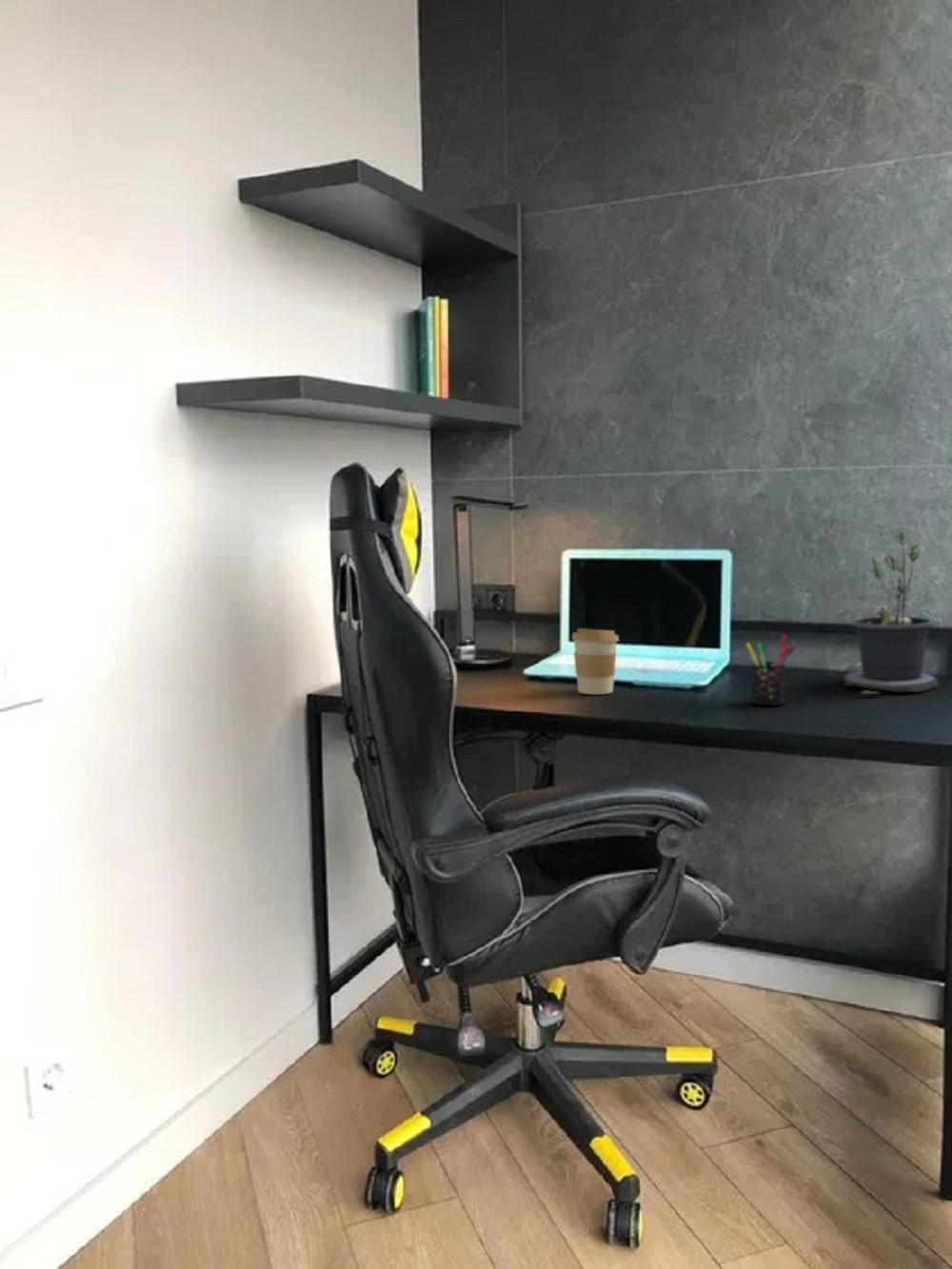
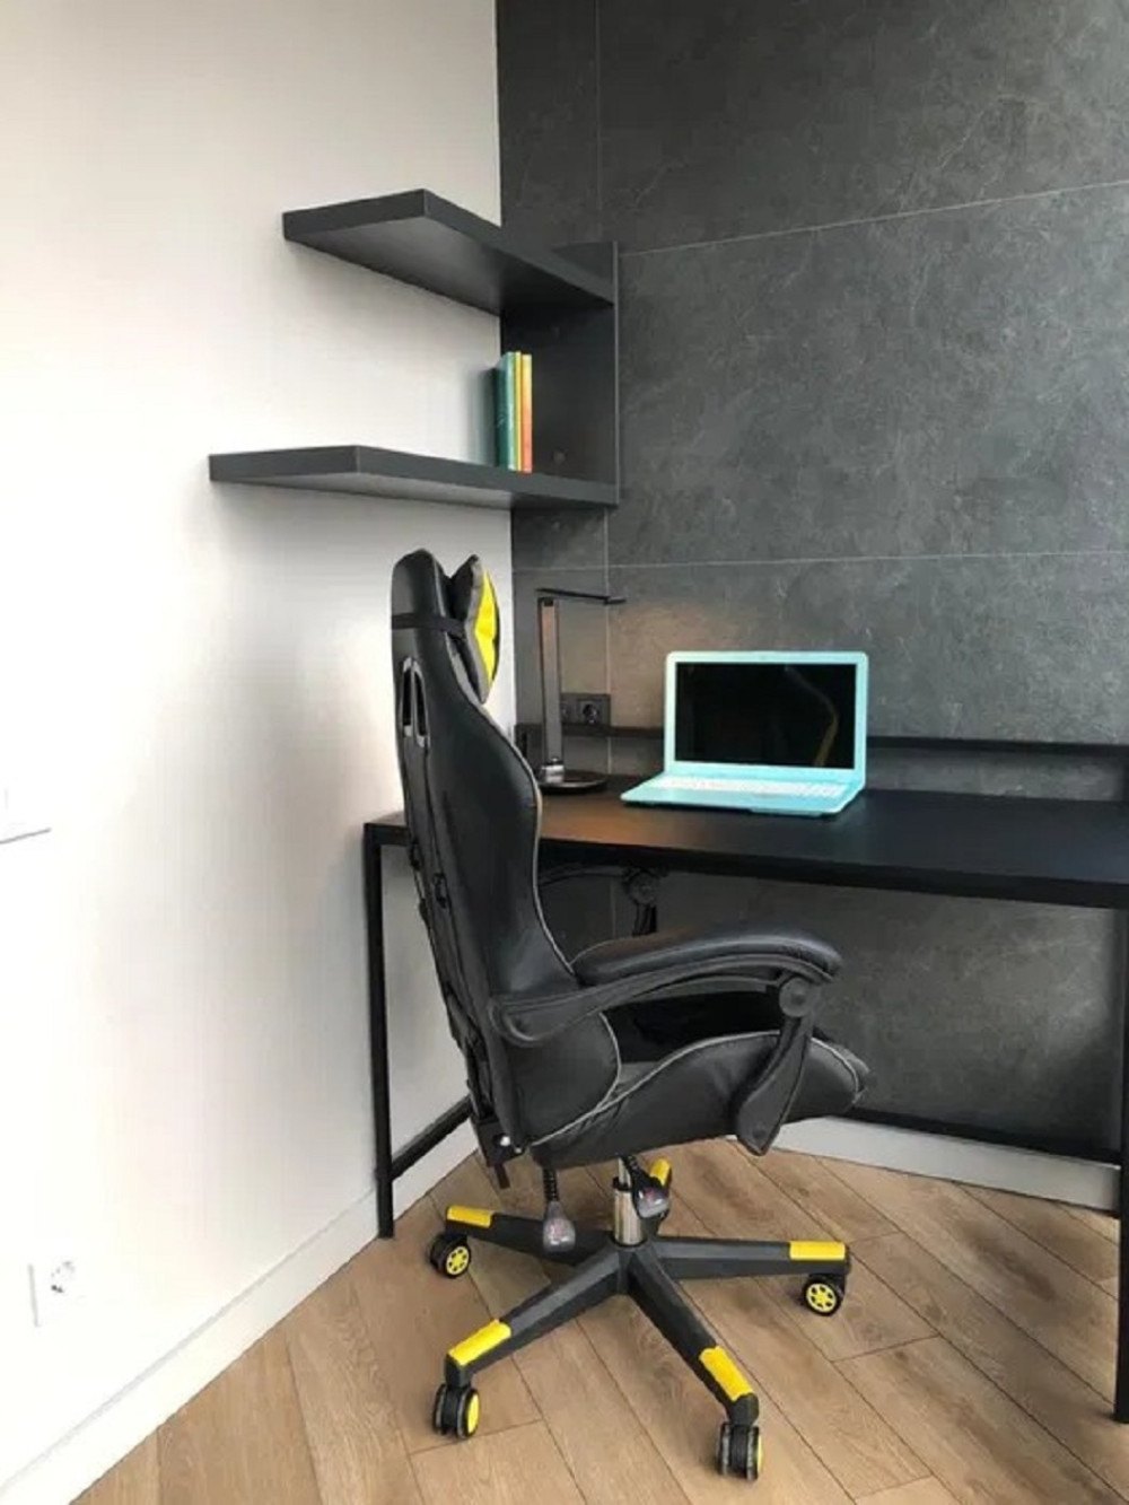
- coffee cup [571,627,620,695]
- pen holder [744,634,797,706]
- potted plant [843,530,940,695]
